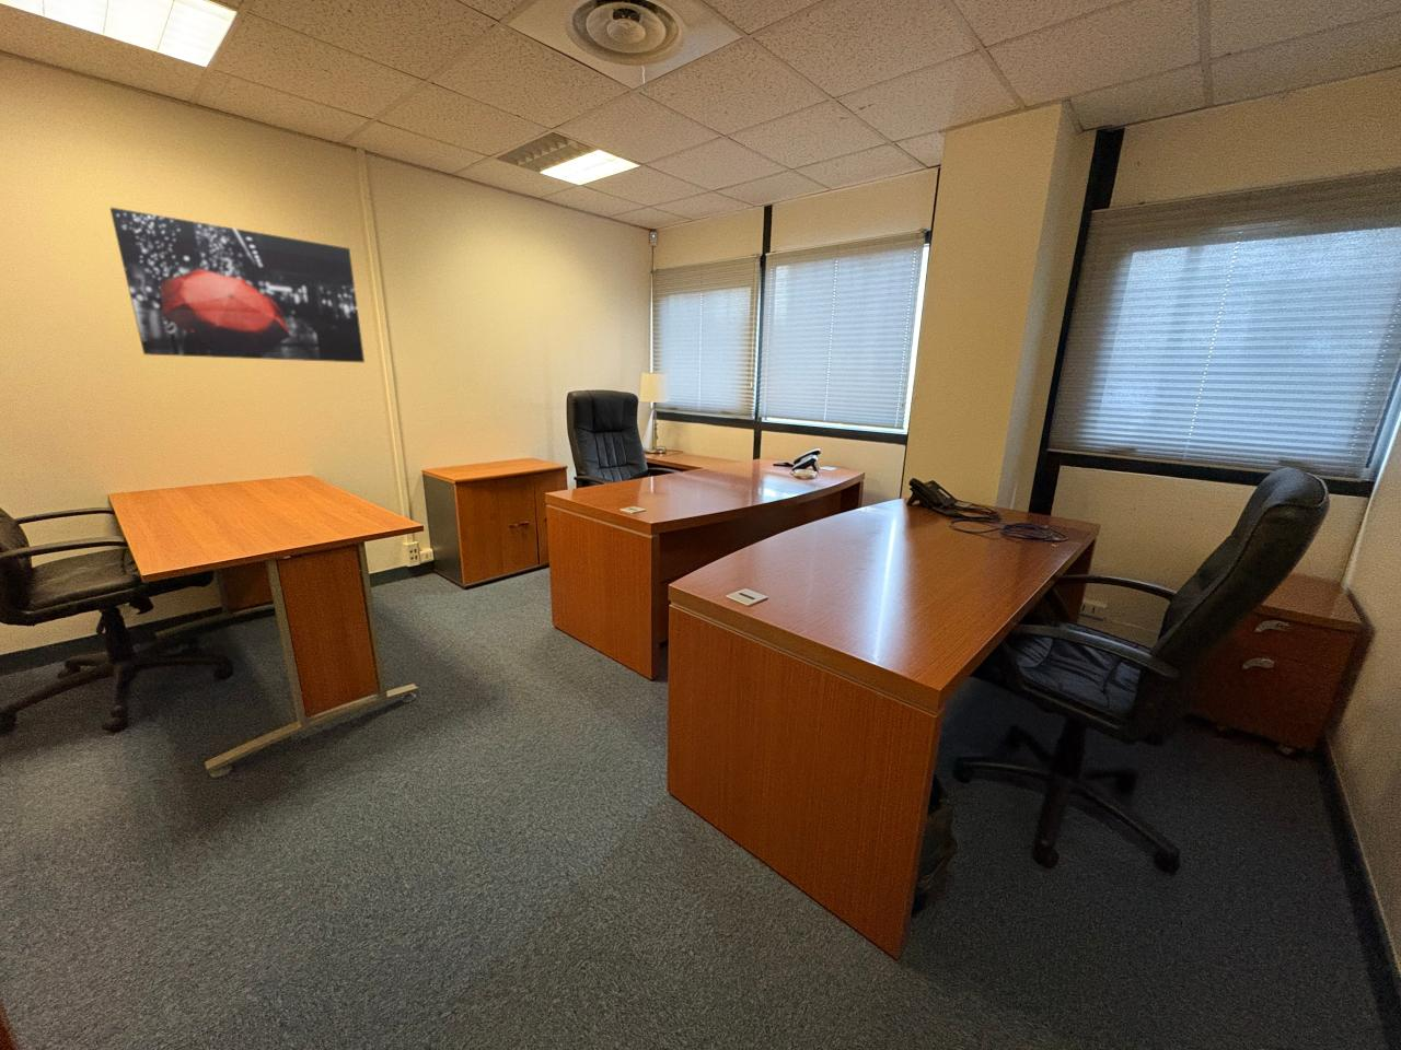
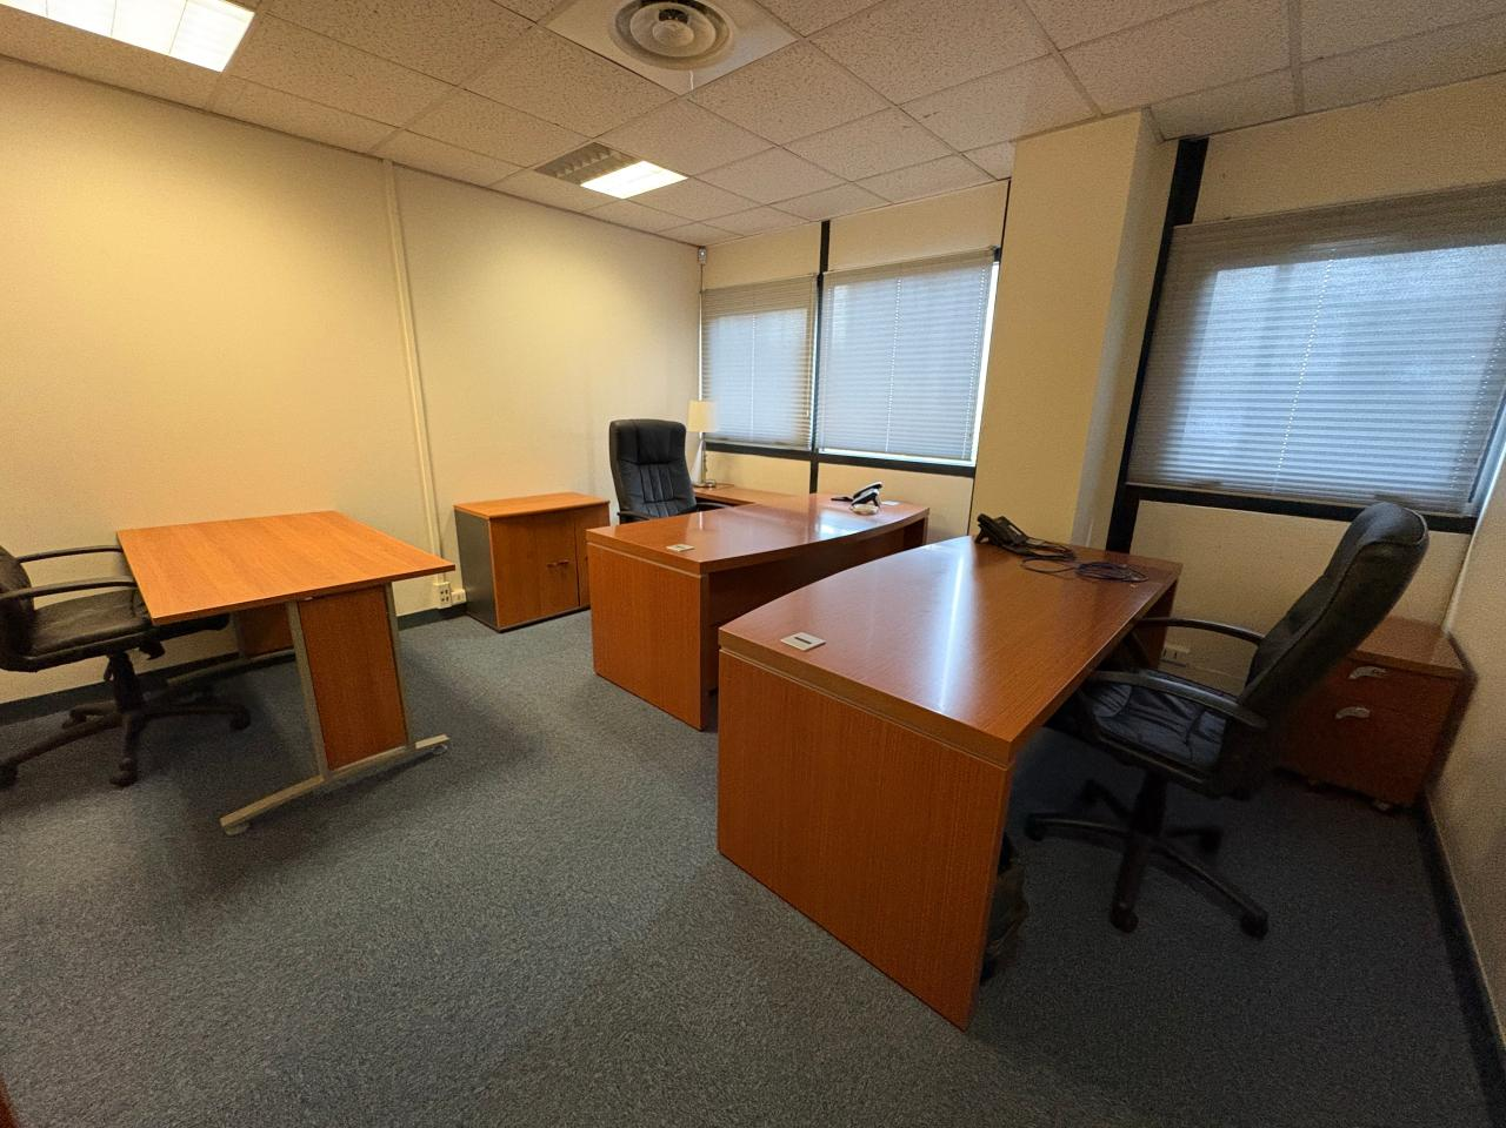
- wall art [109,206,365,363]
